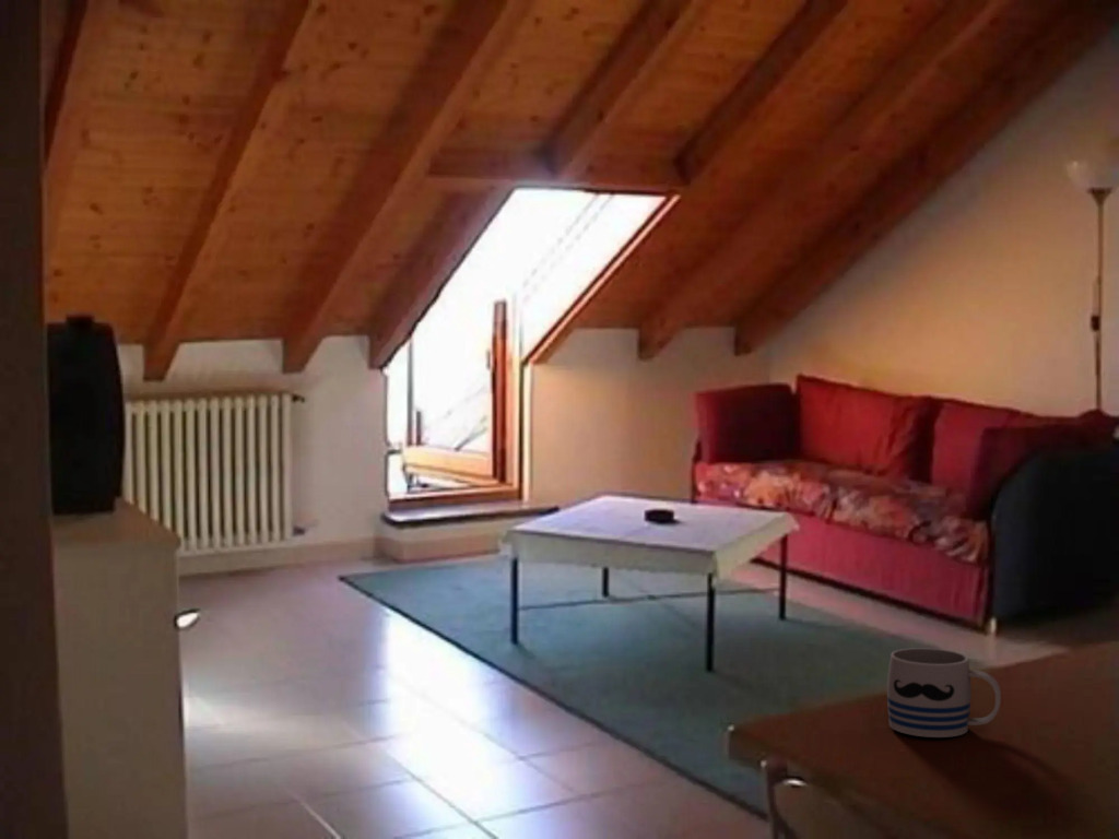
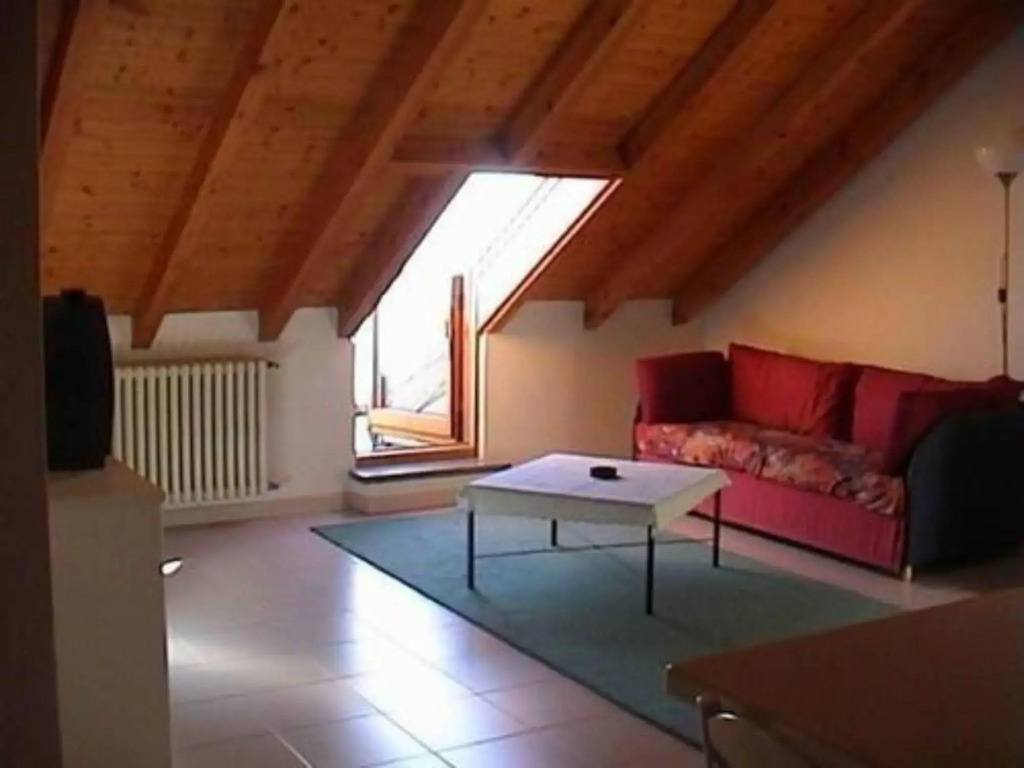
- mug [886,647,1002,738]
